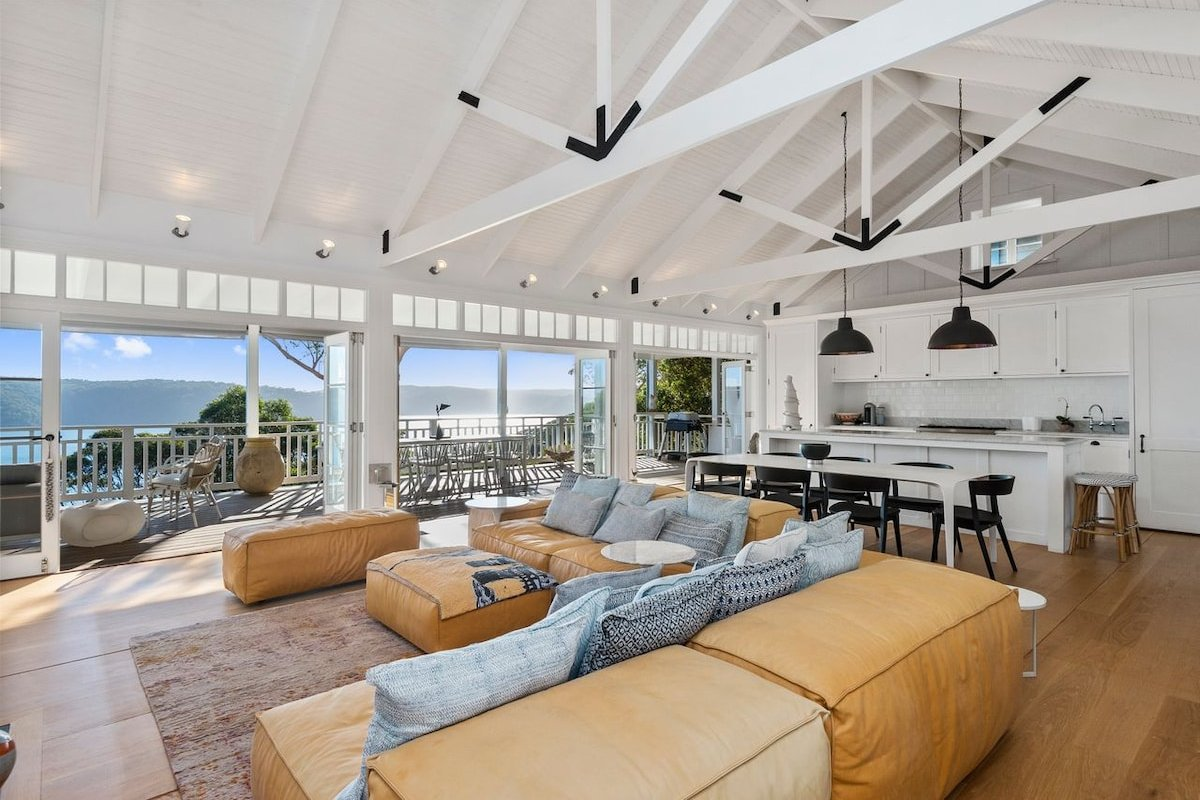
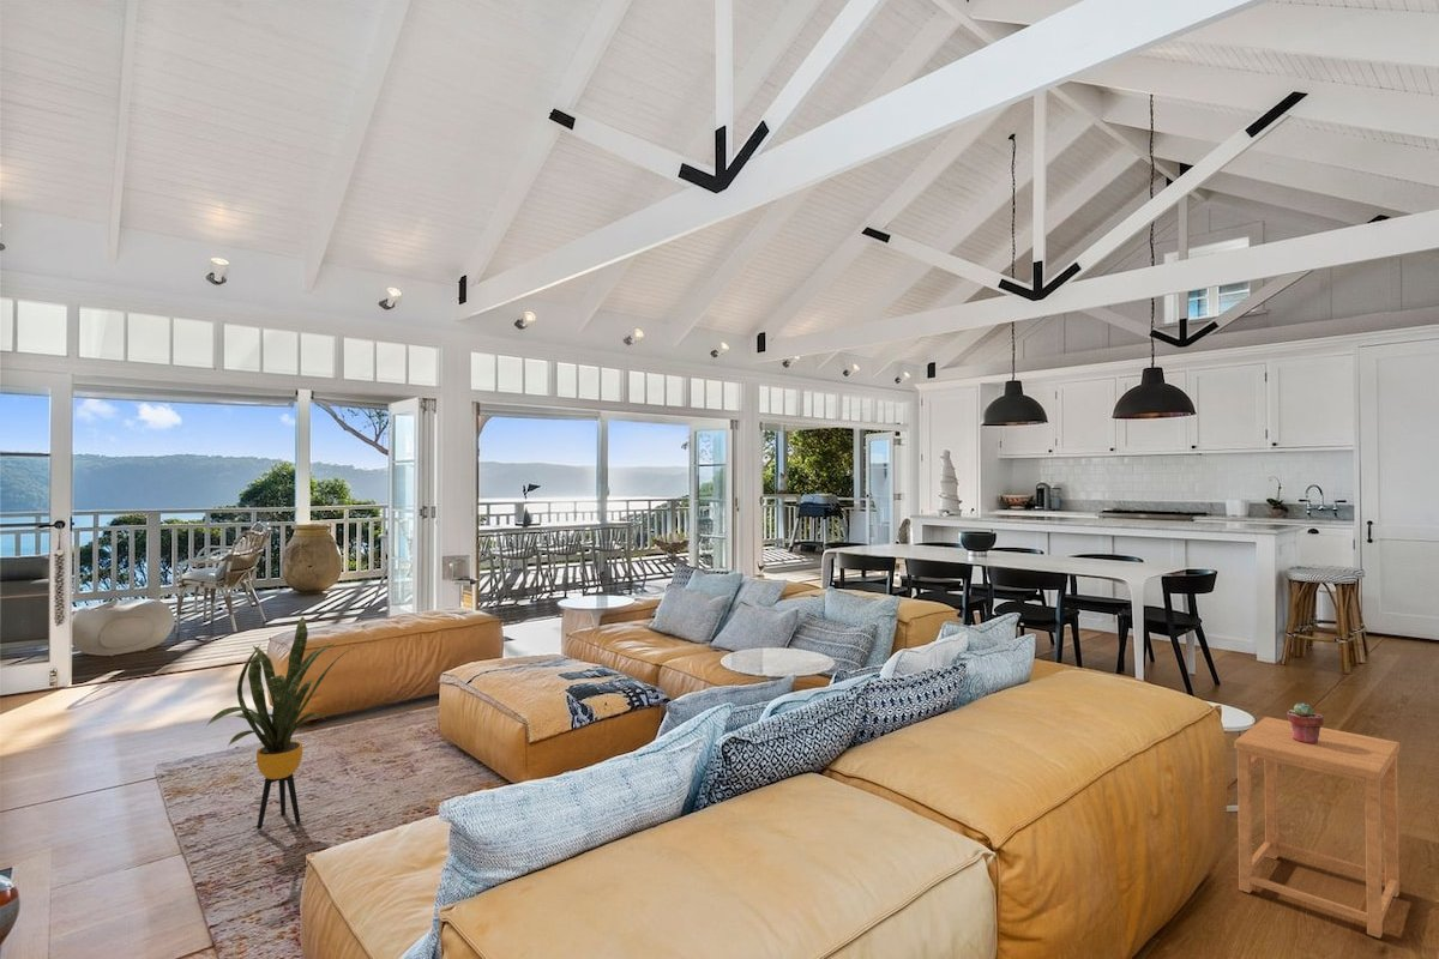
+ potted succulent [1287,702,1325,744]
+ side table [1234,716,1401,940]
+ house plant [205,616,360,831]
